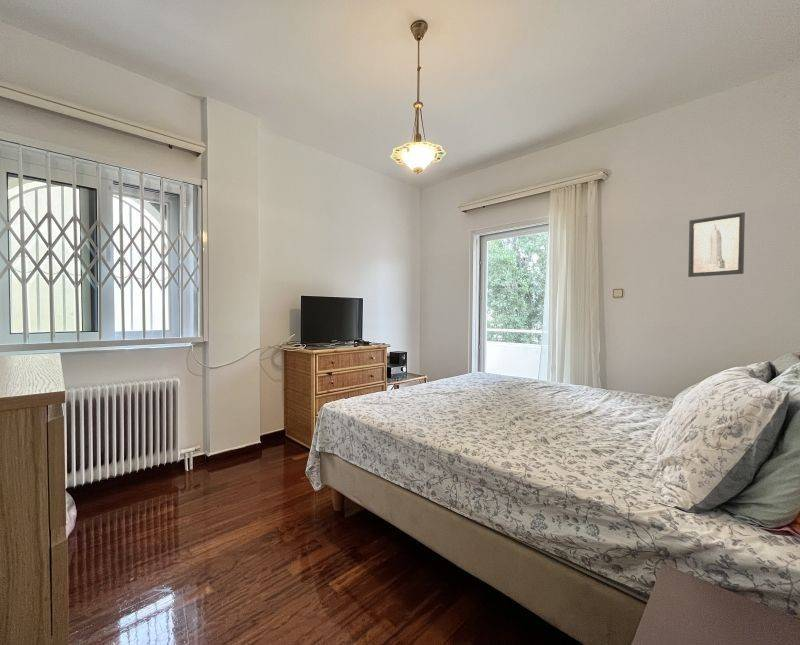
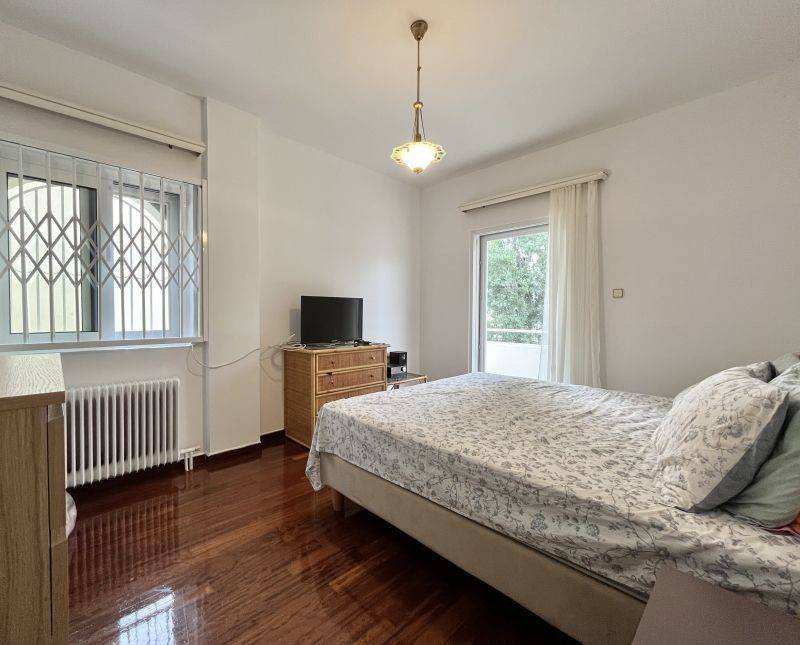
- wall art [687,211,746,278]
